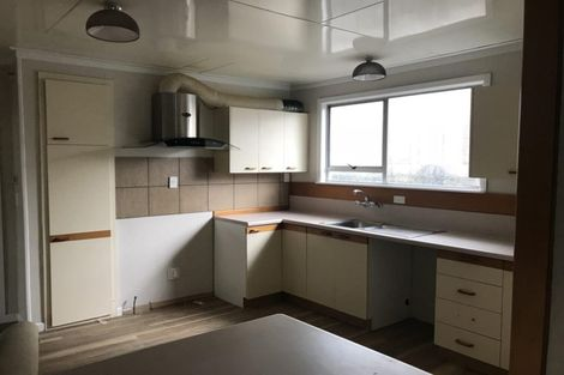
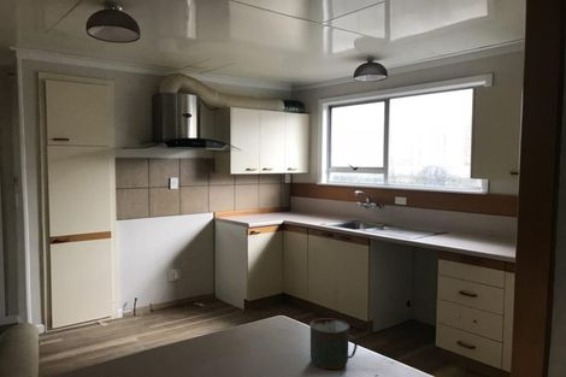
+ mug [308,317,358,370]
